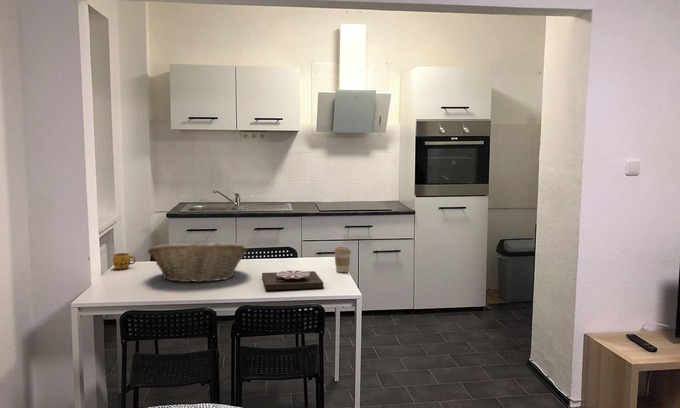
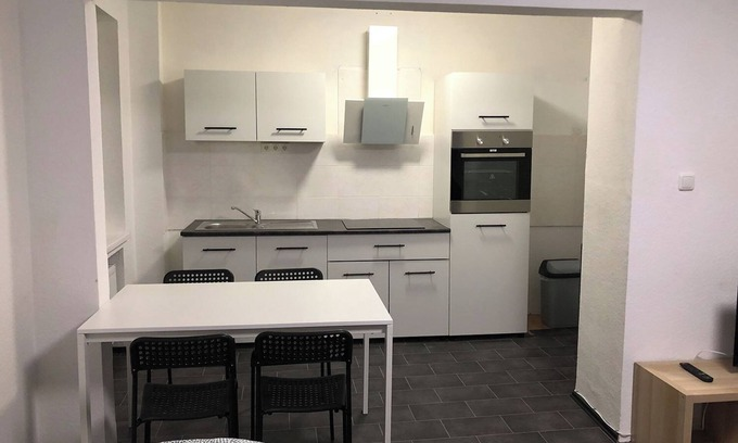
- fruit basket [147,240,248,283]
- mug [112,252,137,270]
- coffee cup [333,246,352,273]
- plate [261,270,324,291]
